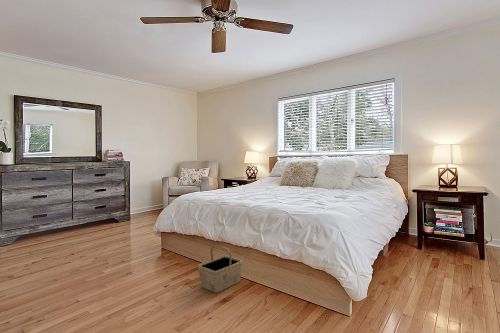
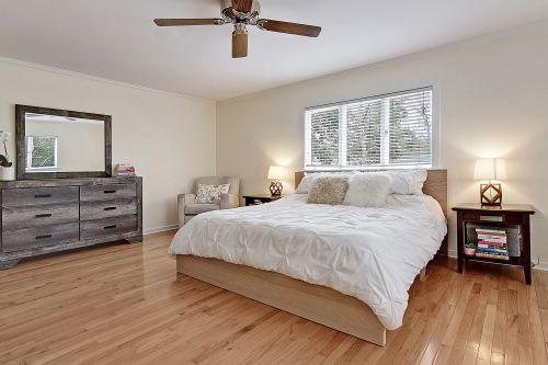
- basket [197,244,244,294]
